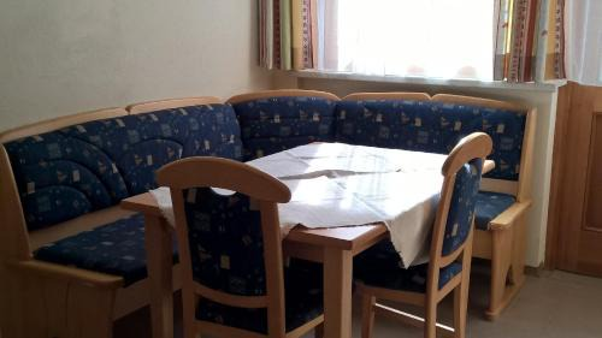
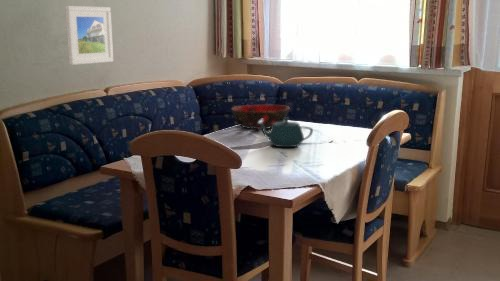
+ decorative bowl [230,104,291,130]
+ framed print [64,5,115,66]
+ teapot [257,116,314,148]
